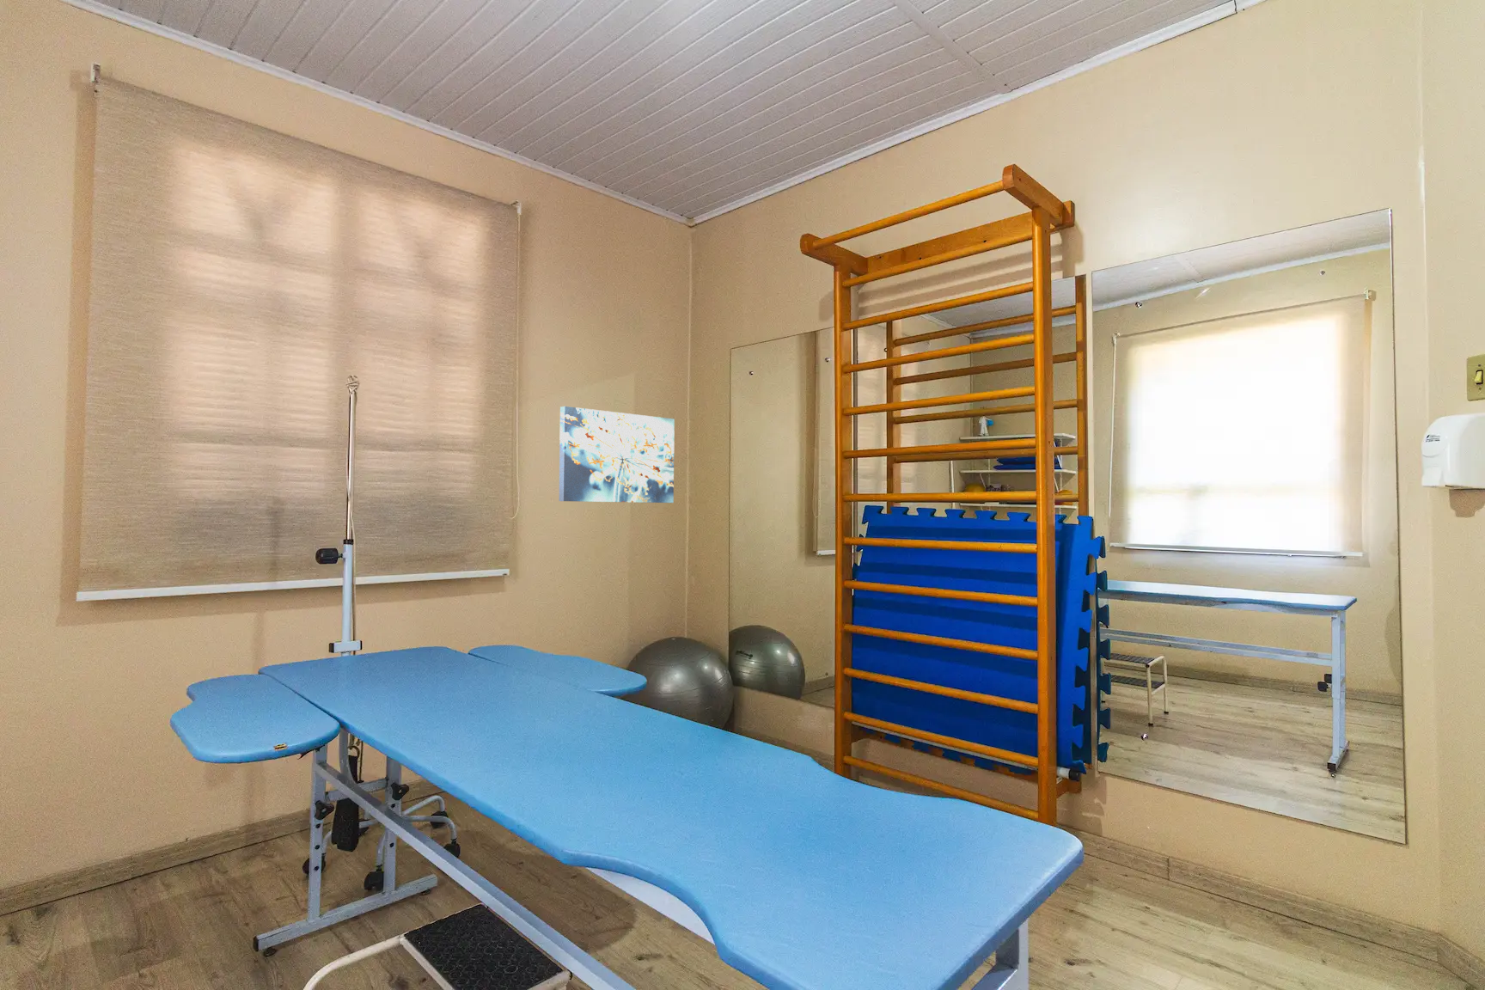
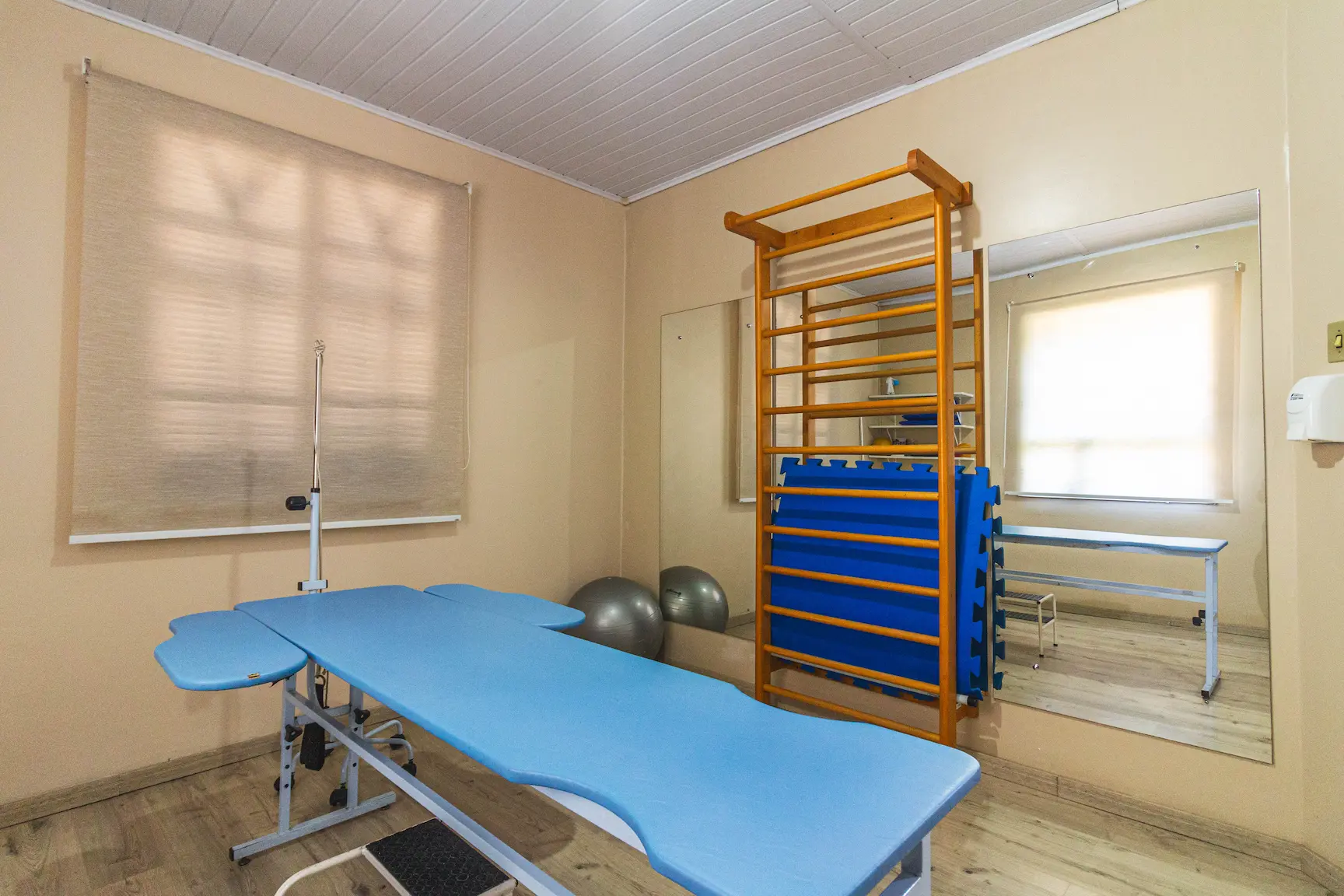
- wall art [559,406,675,504]
